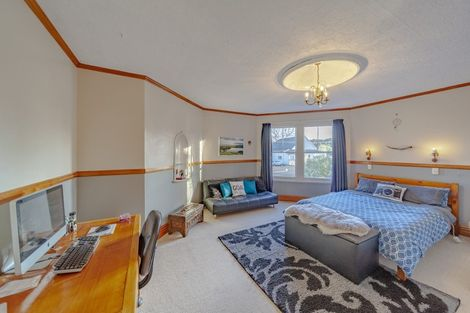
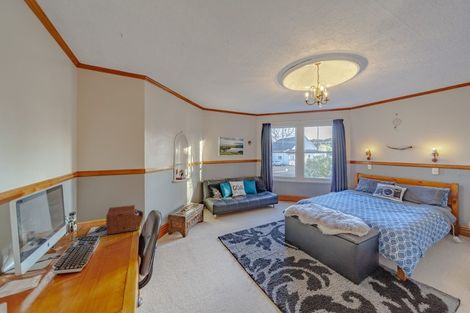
+ sewing box [105,204,144,236]
